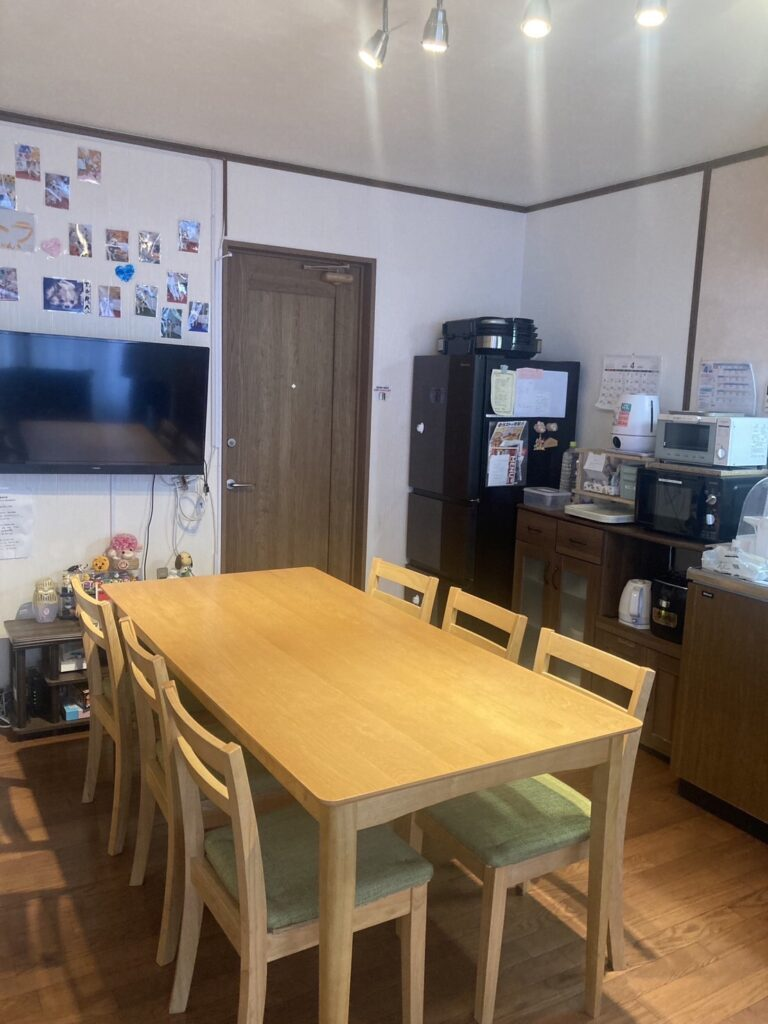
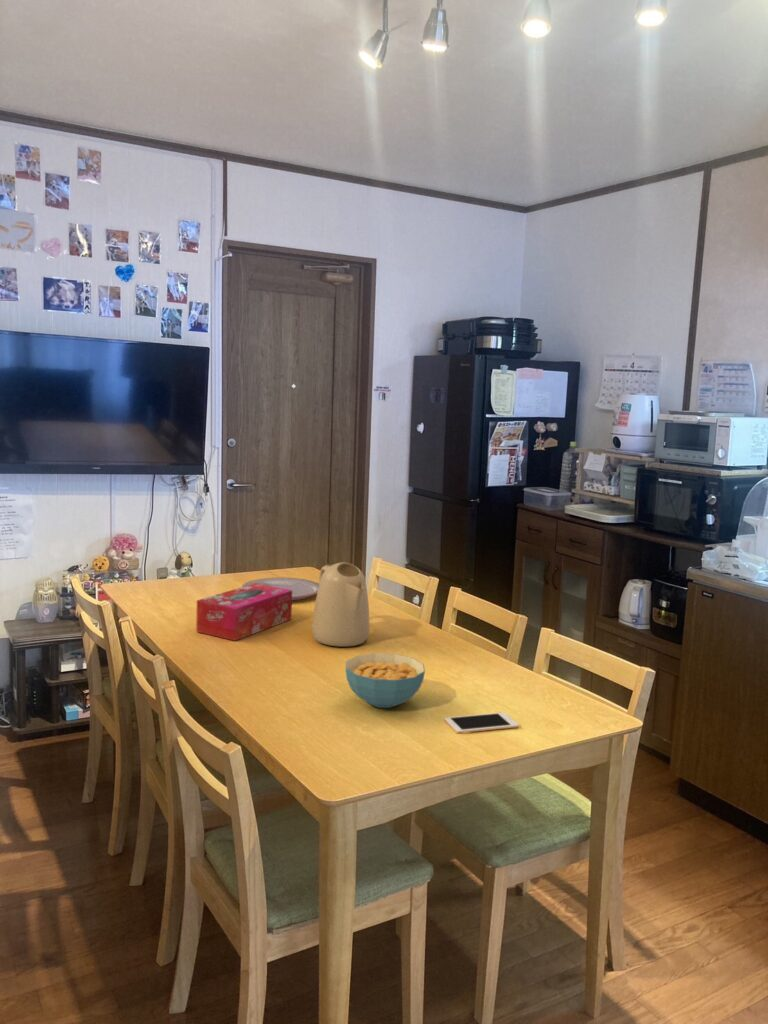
+ cereal bowl [345,652,426,709]
+ plate [241,577,319,601]
+ tissue box [195,583,293,642]
+ kettle [311,562,370,648]
+ cell phone [444,712,520,734]
